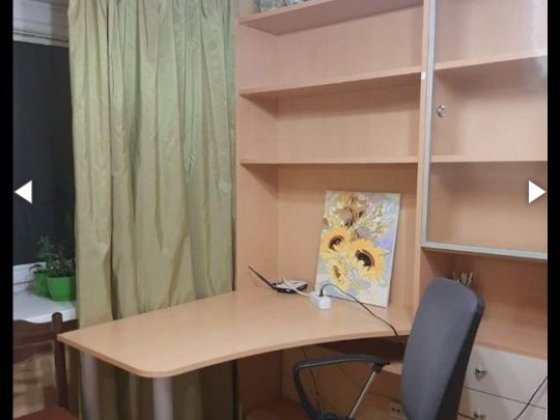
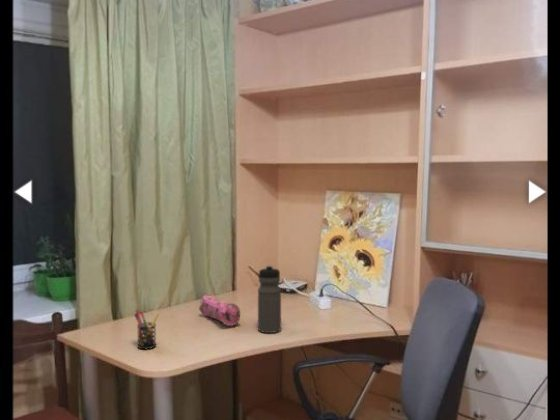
+ water bottle [257,264,282,334]
+ pencil case [198,293,241,327]
+ pen holder [133,308,160,350]
